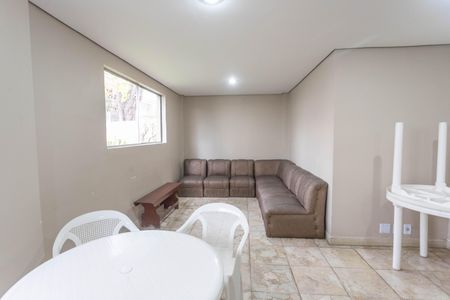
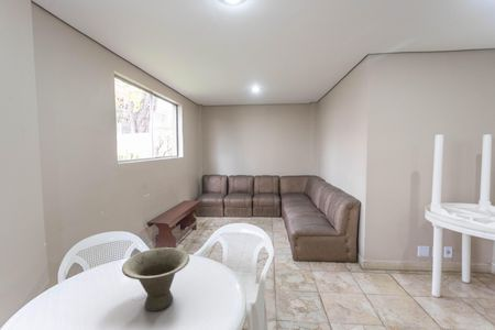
+ bowl [121,246,190,312]
